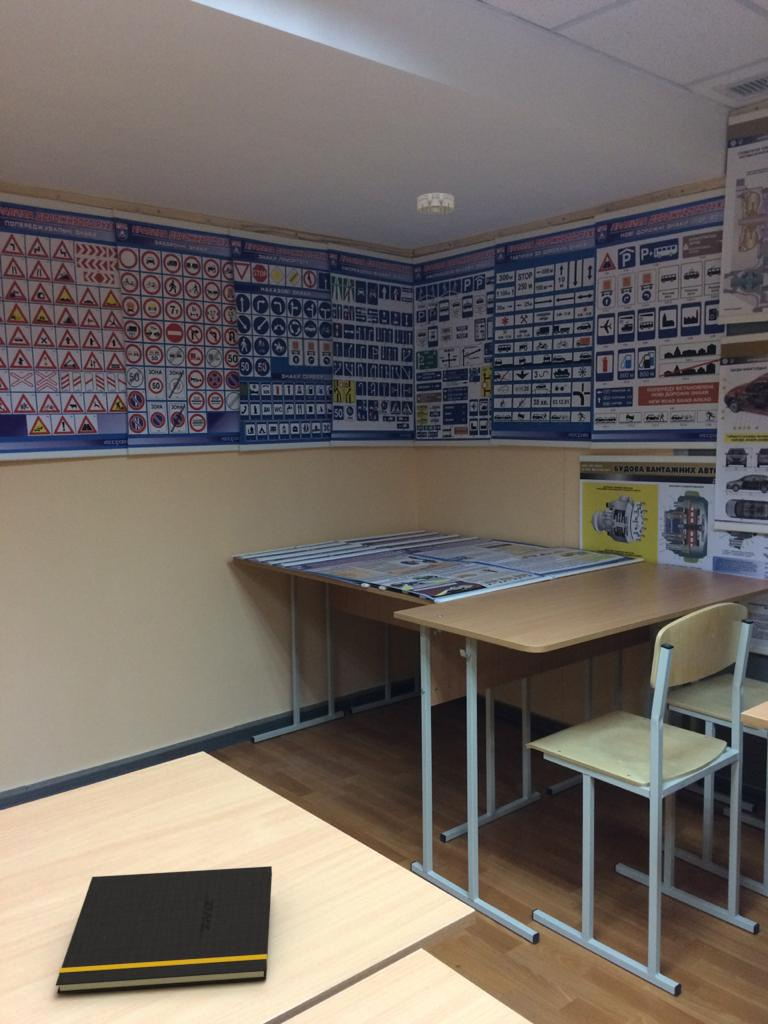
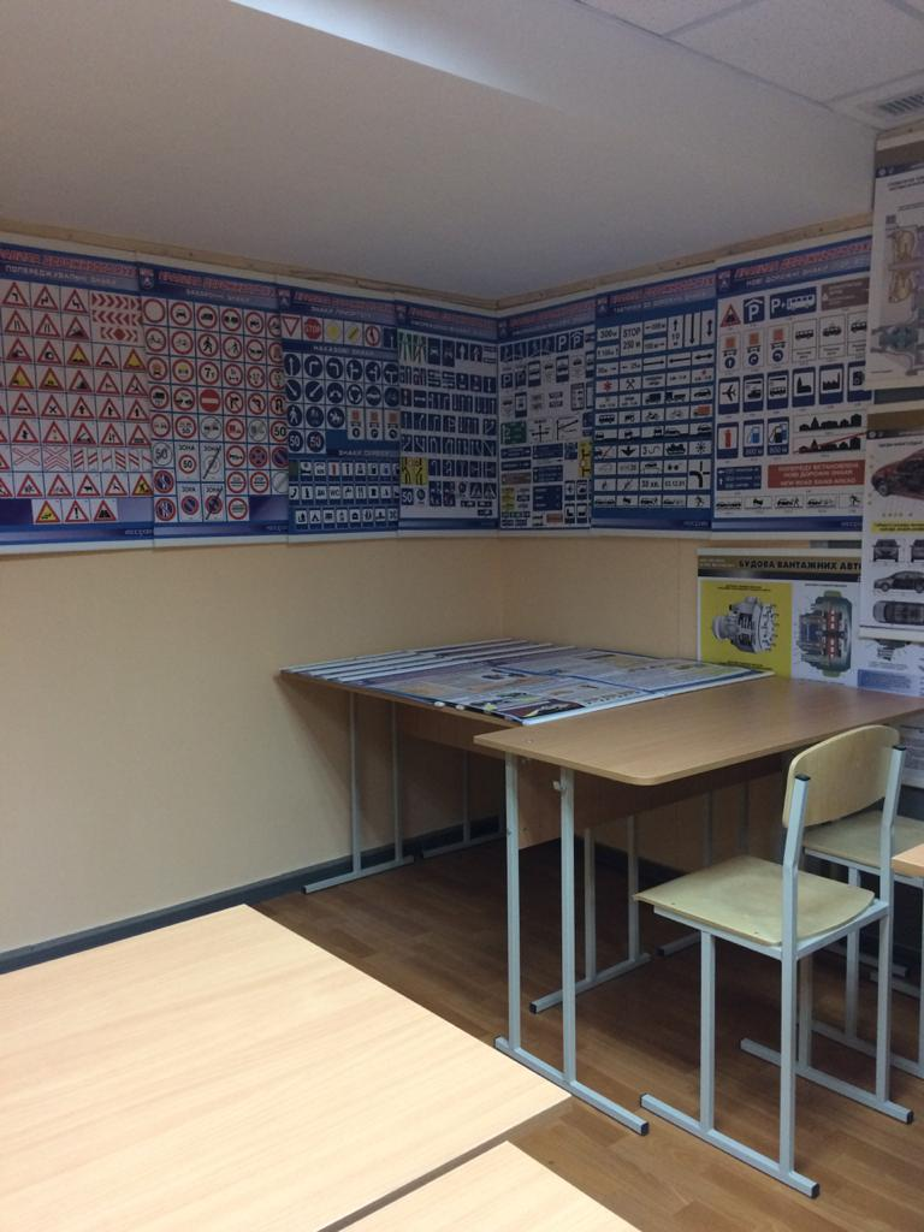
- smoke detector [416,191,455,215]
- notepad [55,865,273,995]
